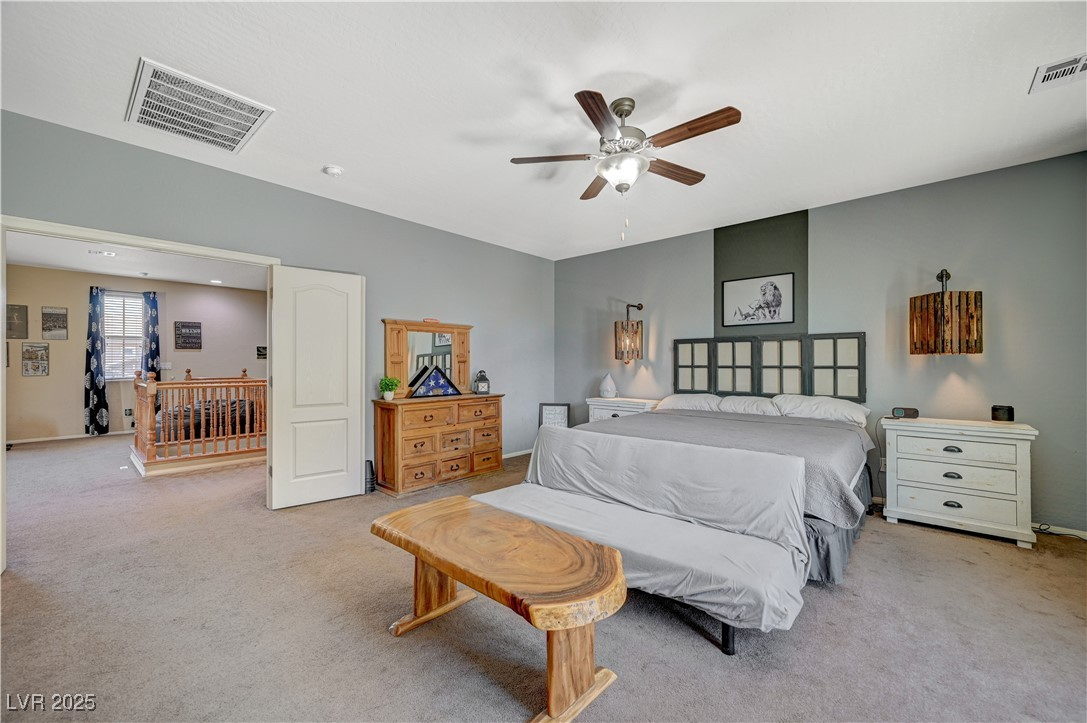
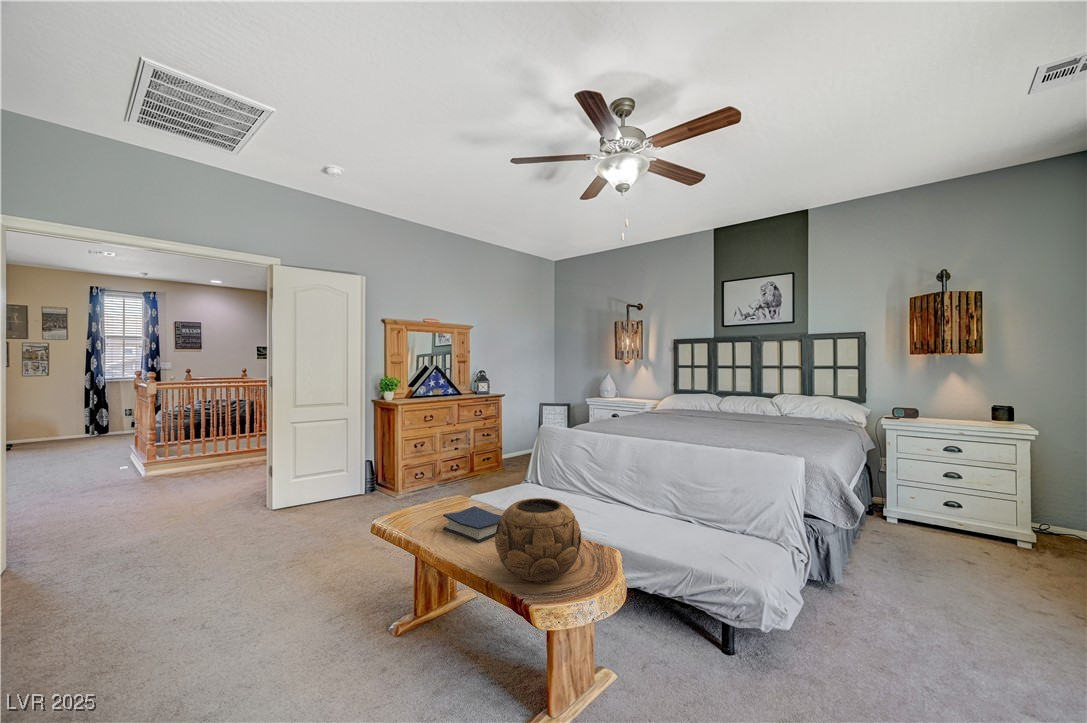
+ decorative bowl [494,497,582,584]
+ hardback book [442,505,502,544]
